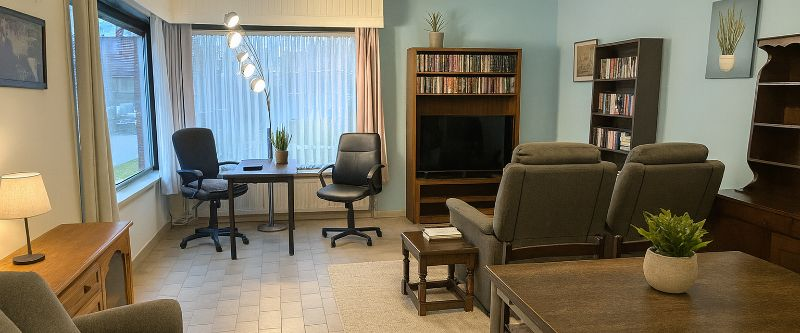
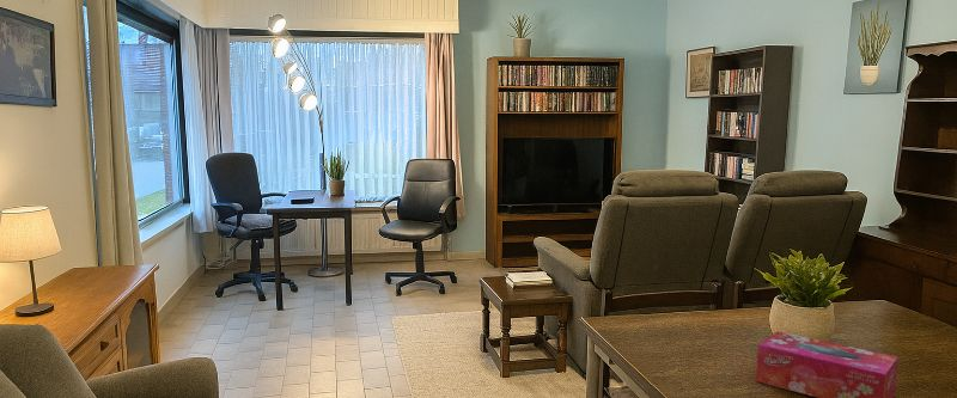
+ tissue box [755,330,900,398]
